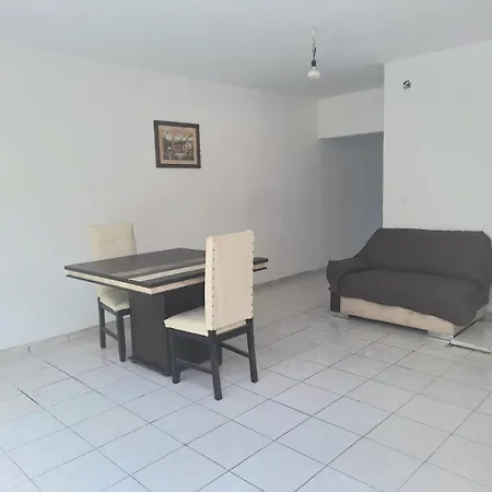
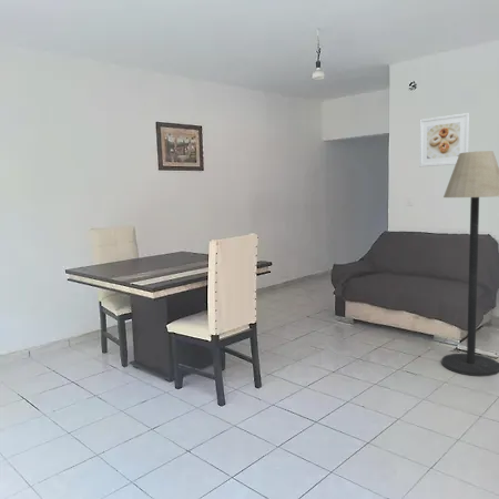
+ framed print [418,112,470,167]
+ floor lamp [440,150,499,377]
